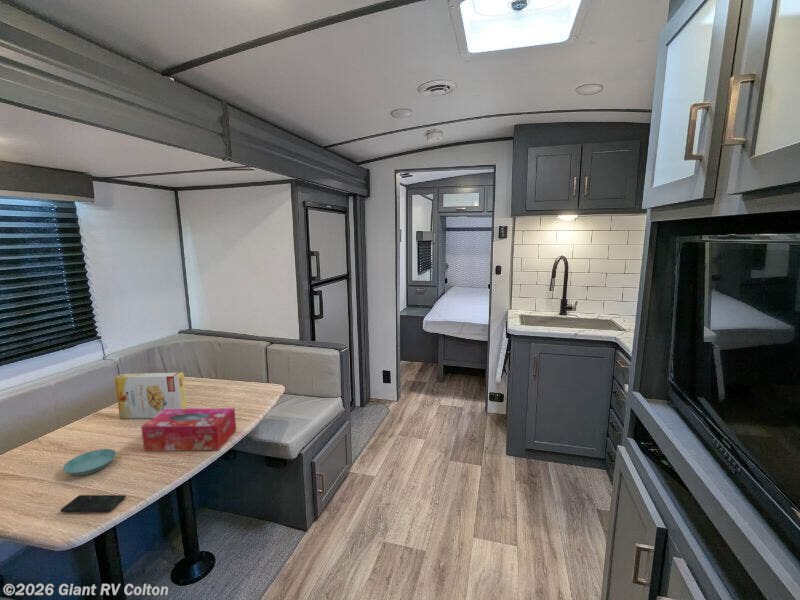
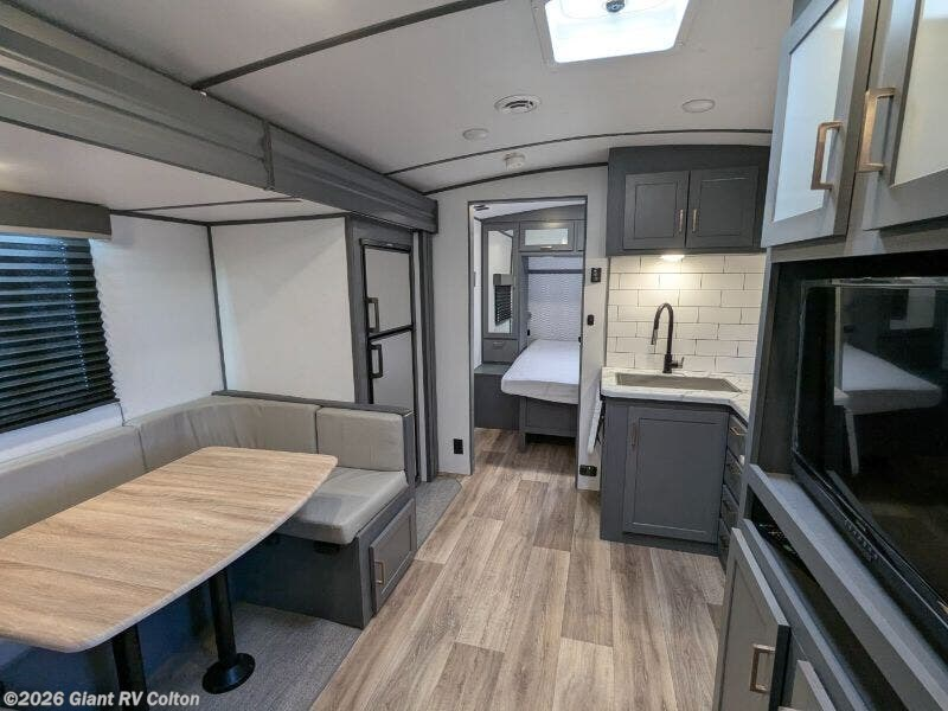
- tissue box [140,407,237,452]
- cereal box [114,372,188,420]
- smartphone [59,494,127,513]
- saucer [62,448,117,477]
